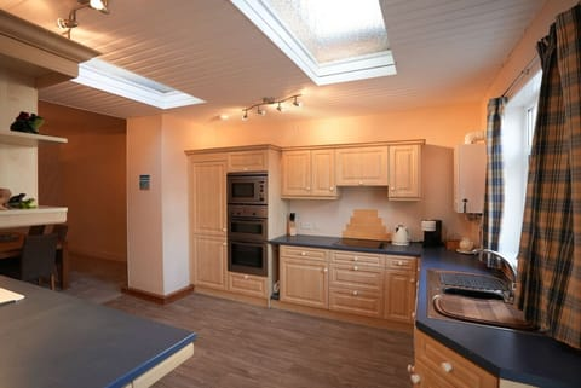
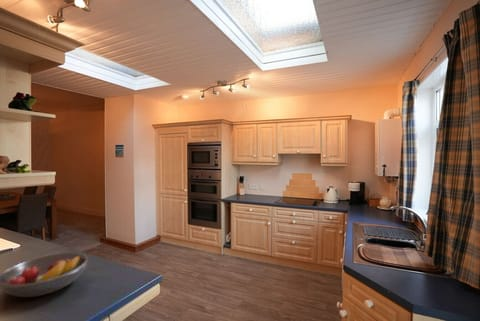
+ fruit bowl [0,252,90,298]
